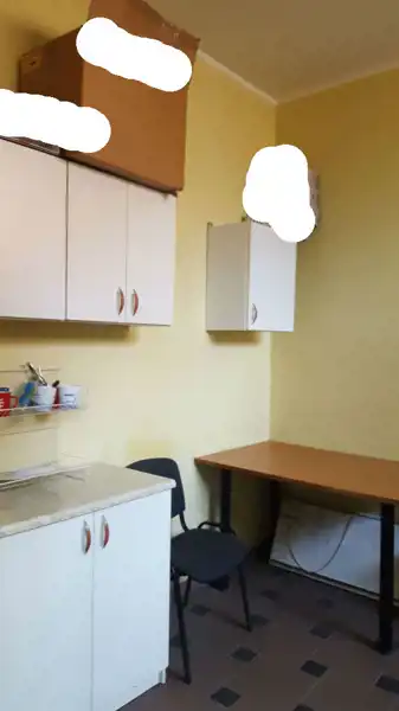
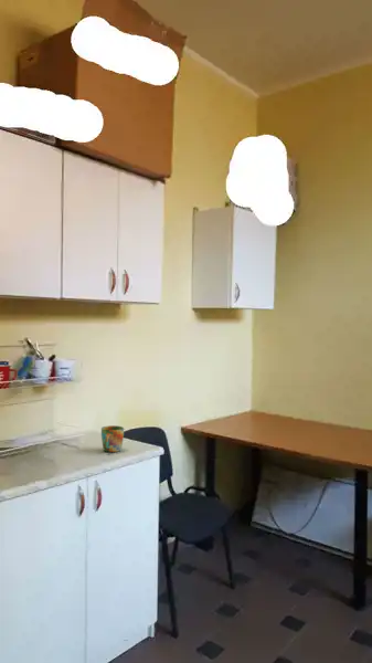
+ mug [100,424,125,453]
